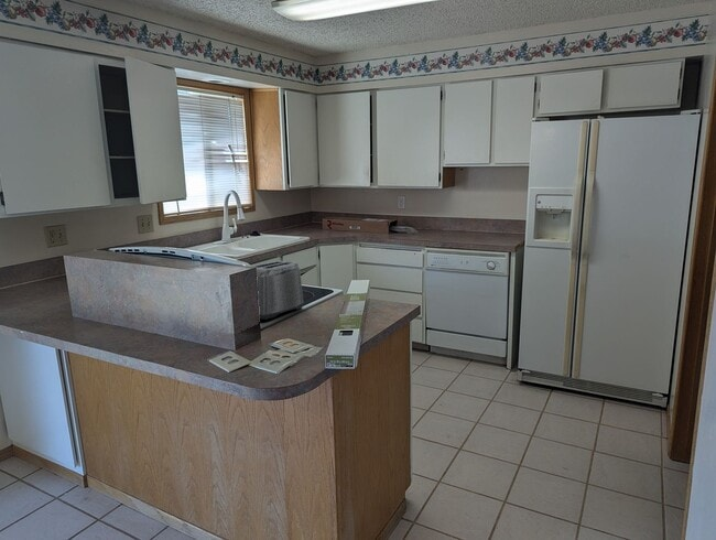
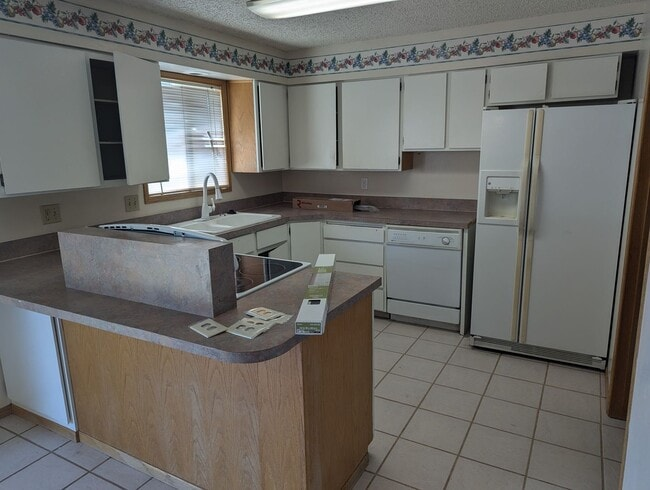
- toaster [252,260,304,321]
